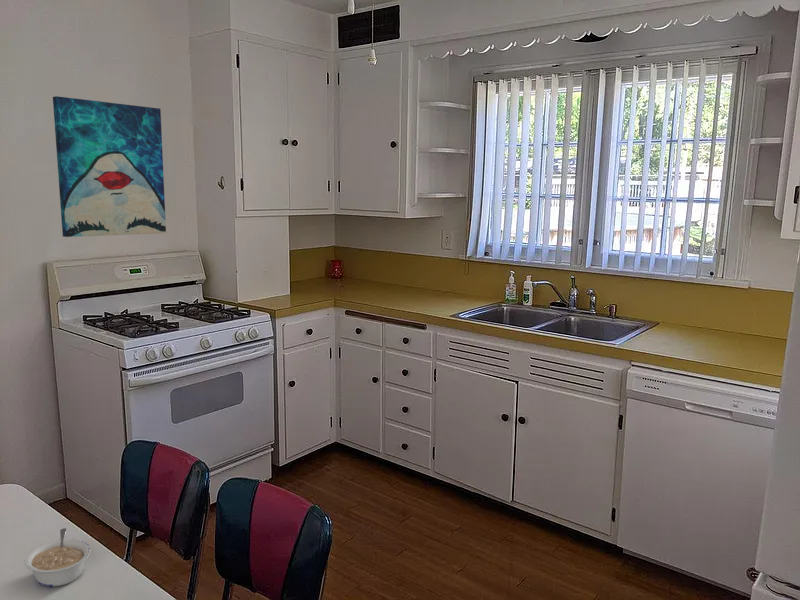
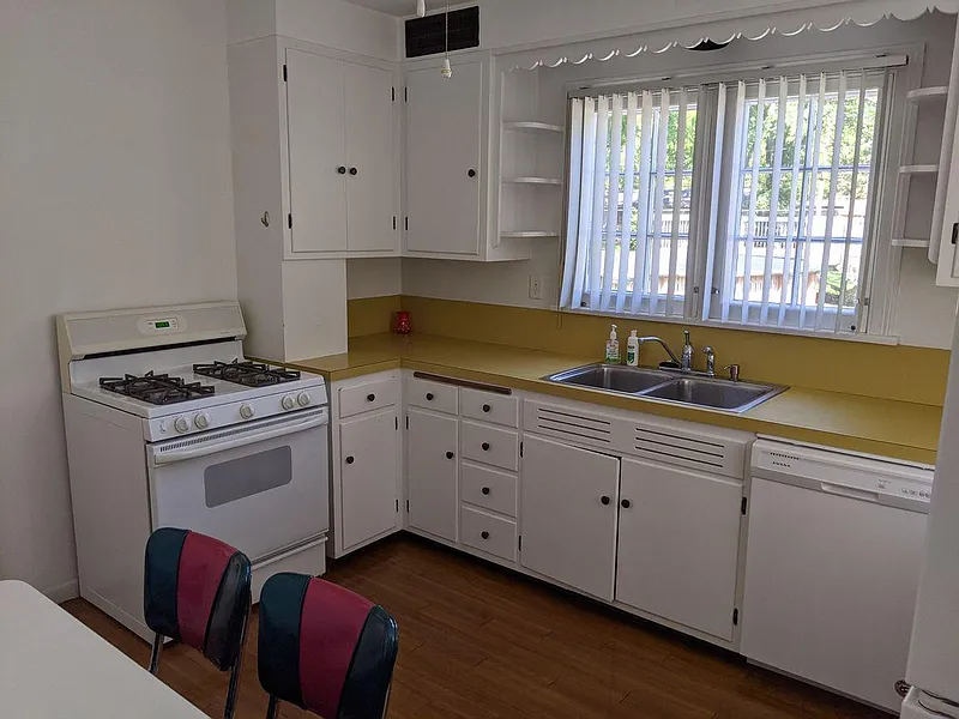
- legume [23,527,92,588]
- wall art [52,95,167,238]
